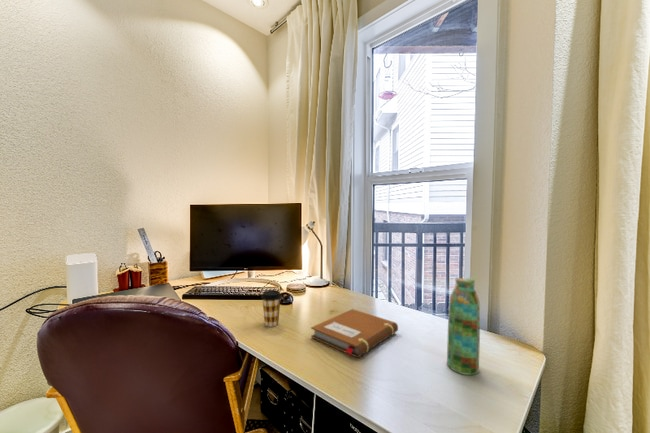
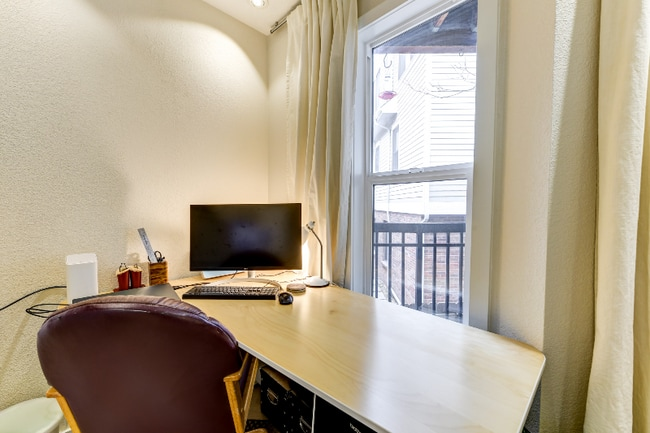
- coffee cup [260,289,283,328]
- notebook [310,308,399,358]
- water bottle [446,277,481,376]
